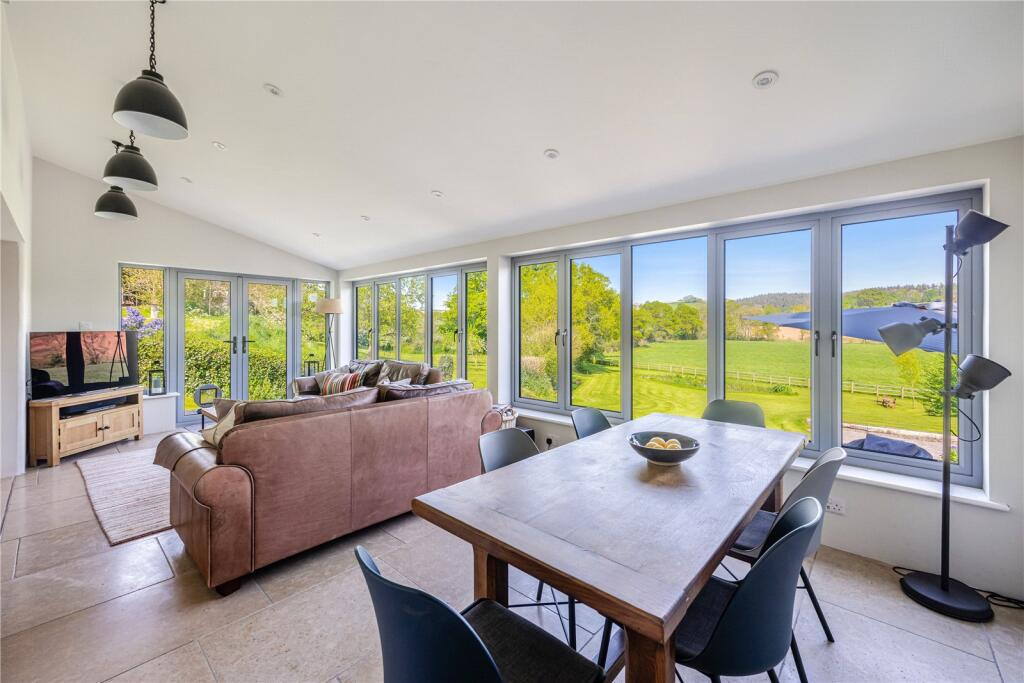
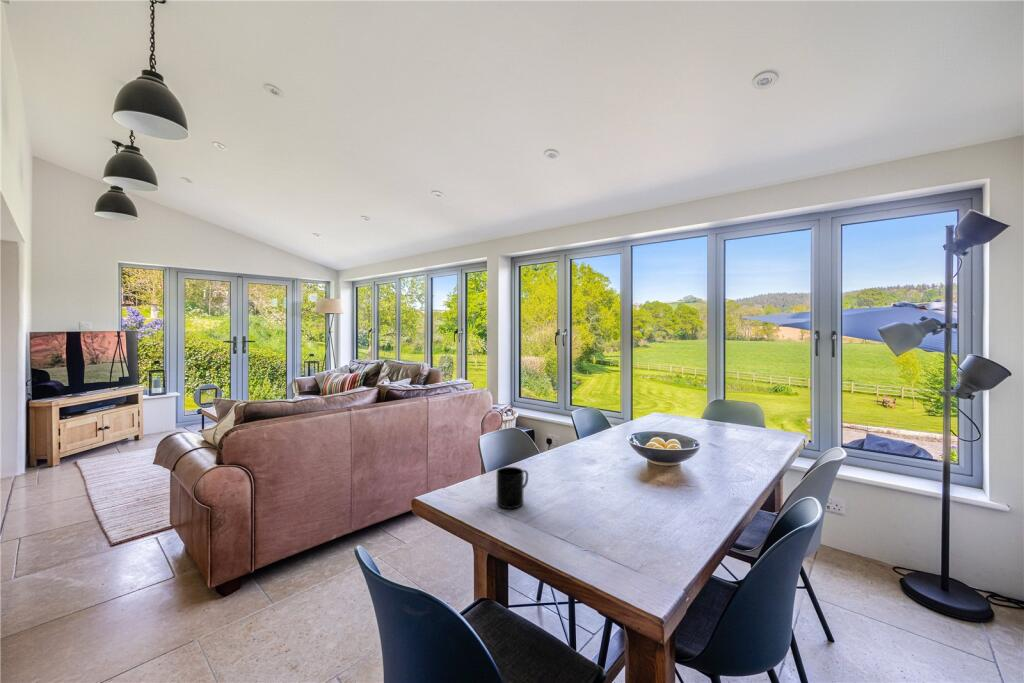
+ mug [495,466,529,510]
